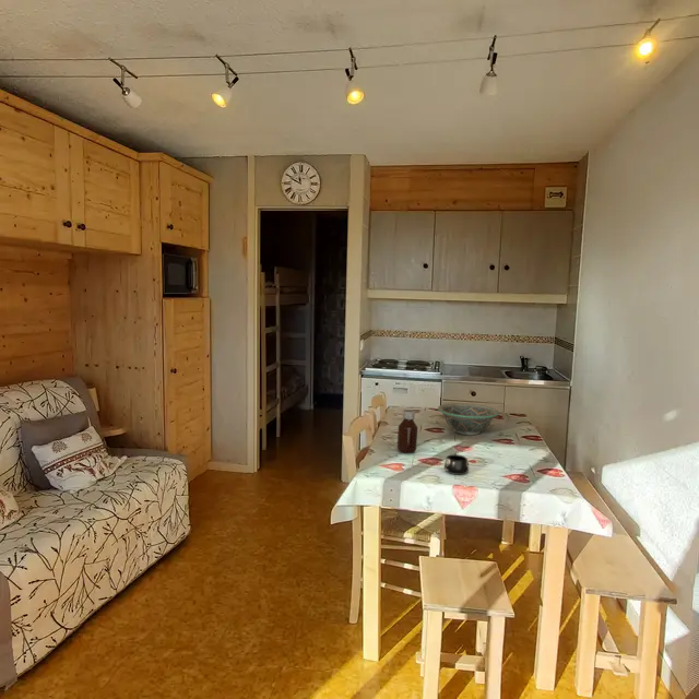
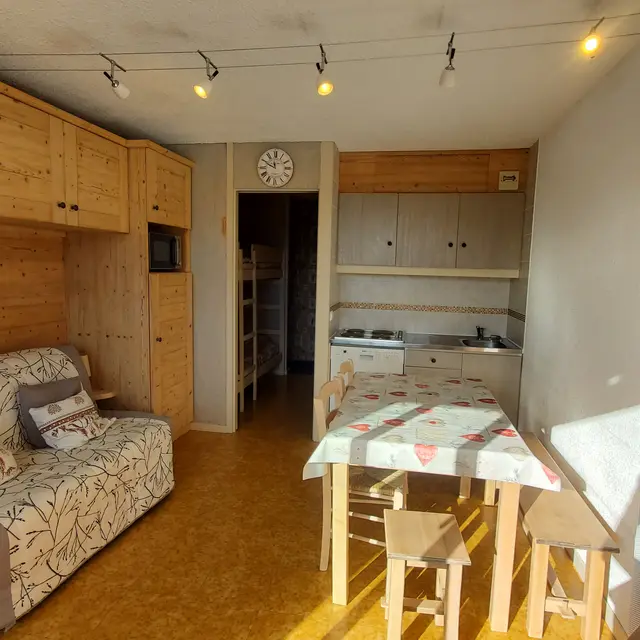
- decorative bowl [437,402,500,436]
- bottle [396,410,418,454]
- mug [443,452,470,476]
